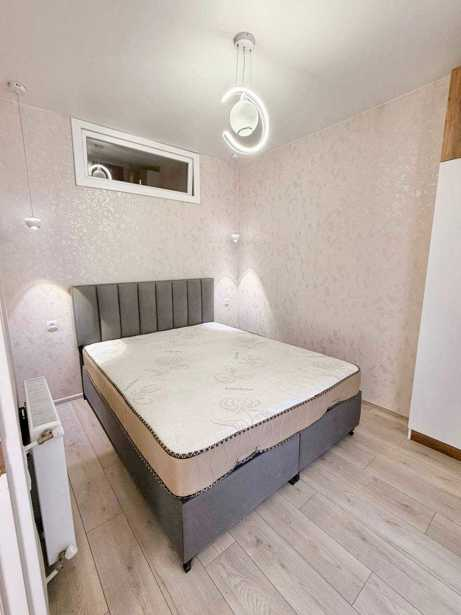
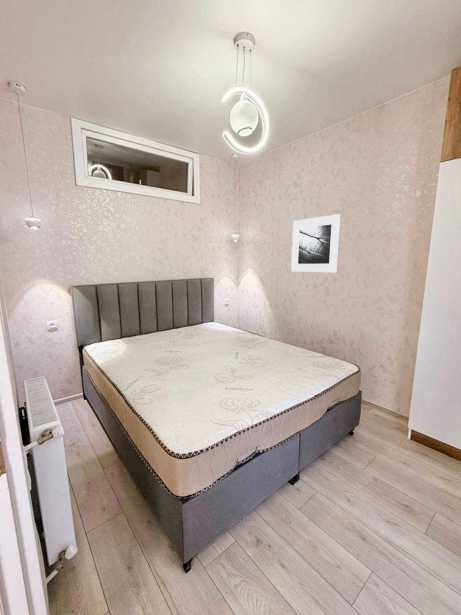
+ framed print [290,213,342,273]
